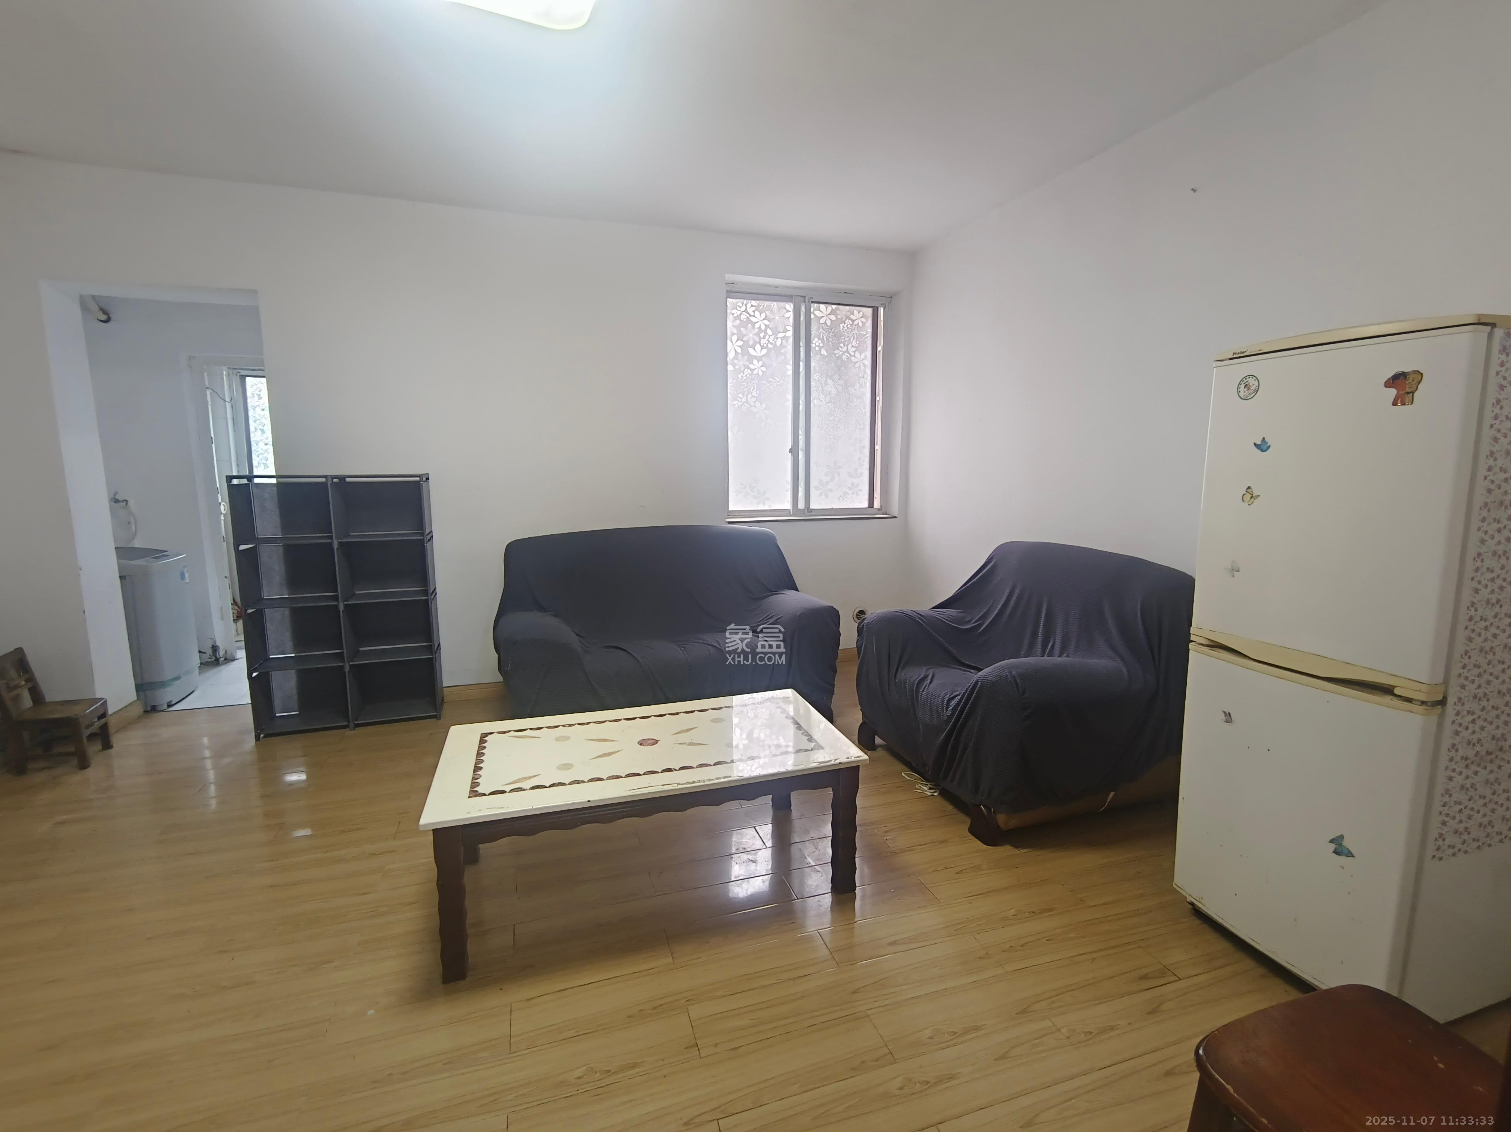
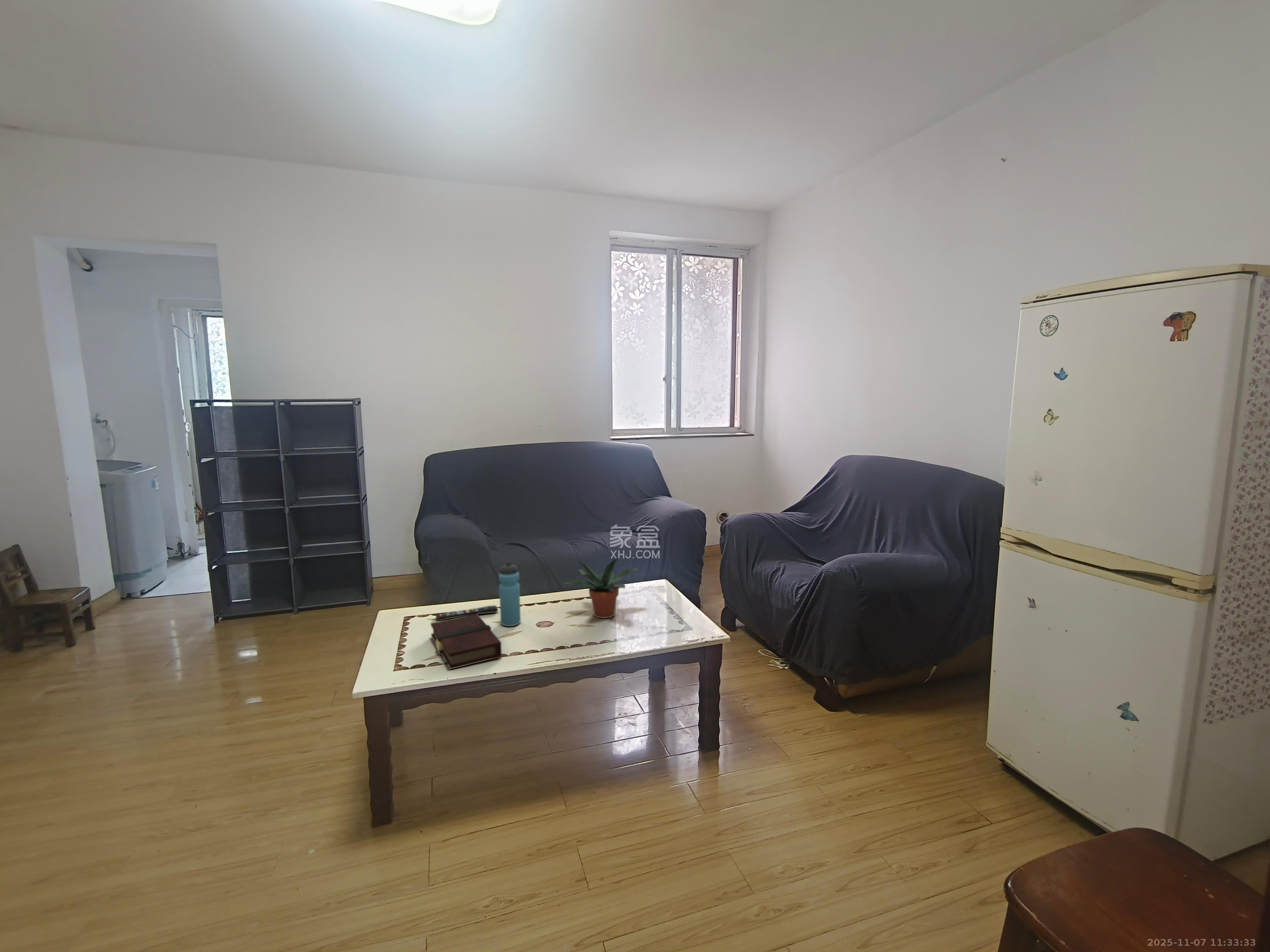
+ remote control [435,605,499,621]
+ water bottle [499,561,521,627]
+ potted plant [562,557,640,619]
+ book [430,614,502,670]
